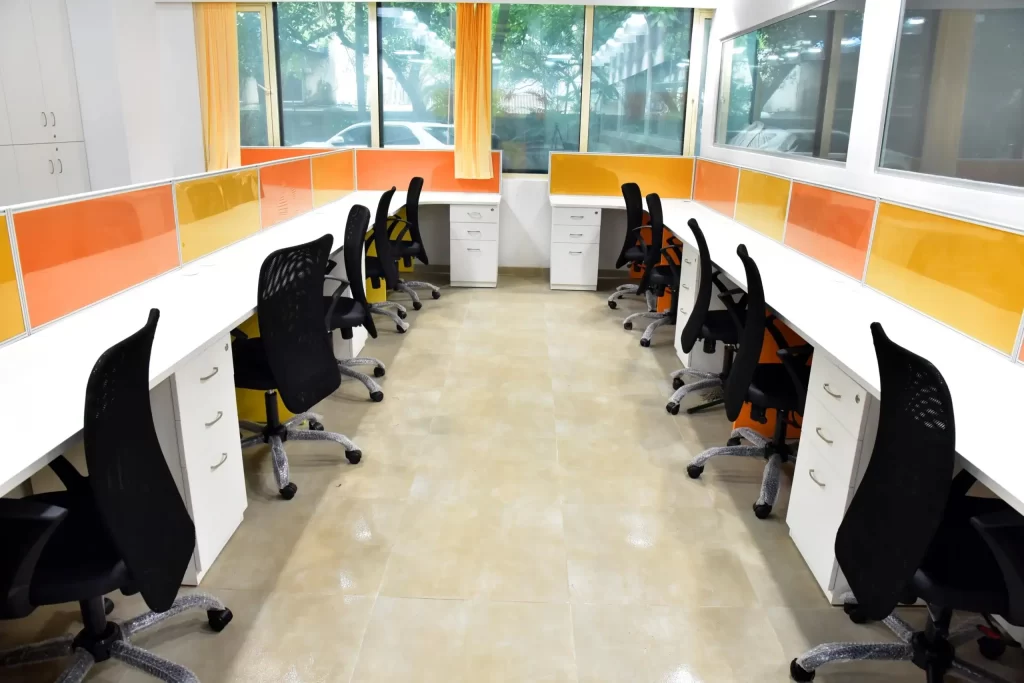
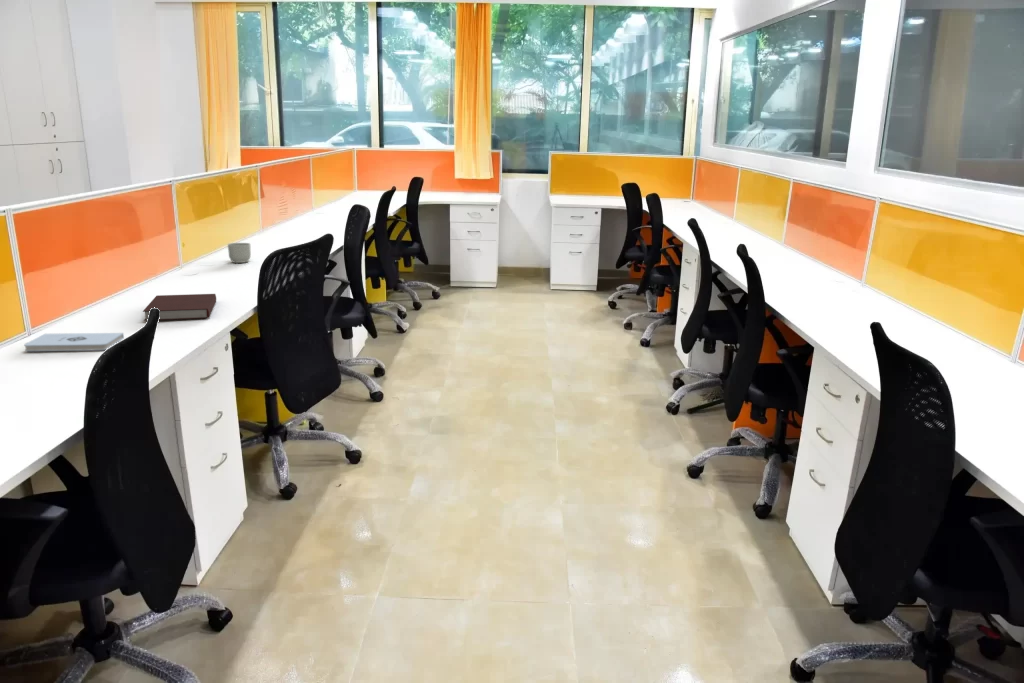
+ mug [227,242,252,264]
+ notebook [142,293,217,322]
+ notepad [23,332,125,352]
